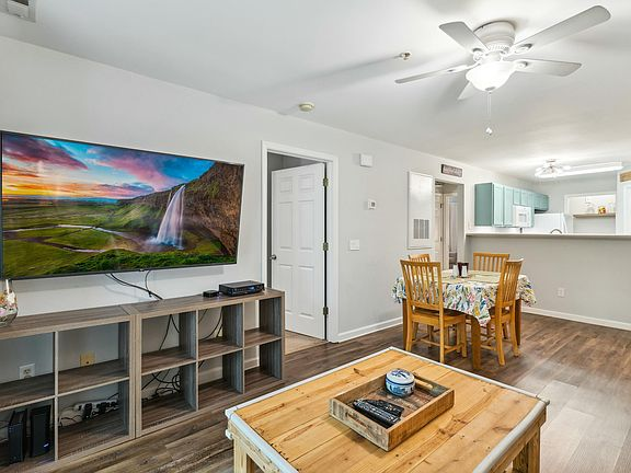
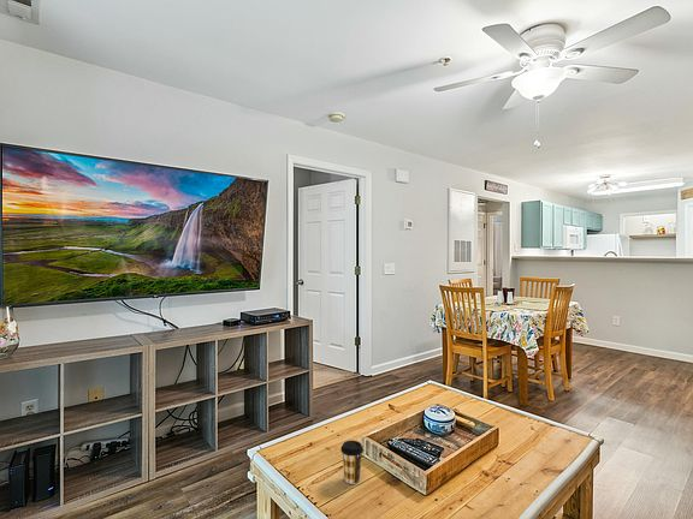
+ coffee cup [339,440,365,485]
